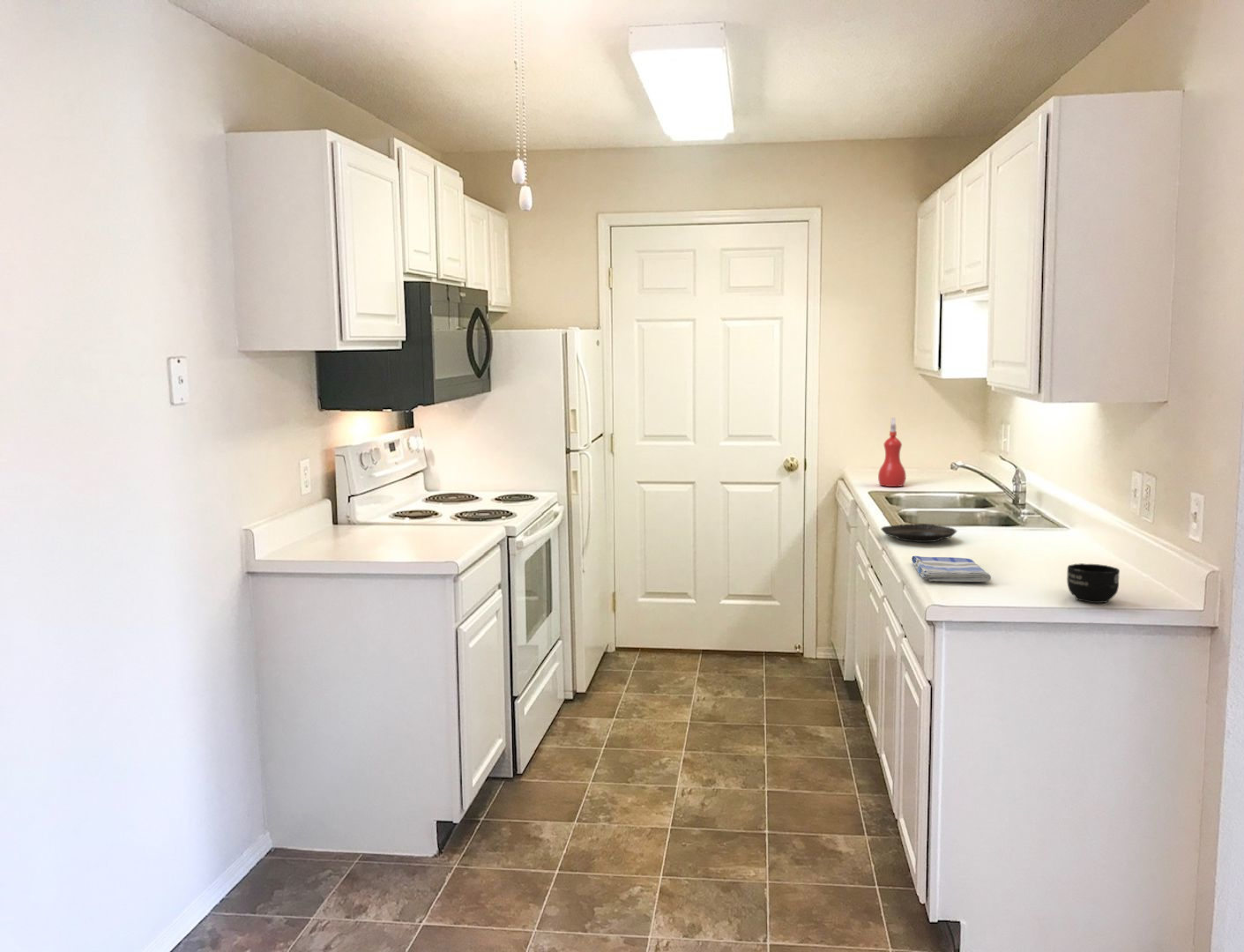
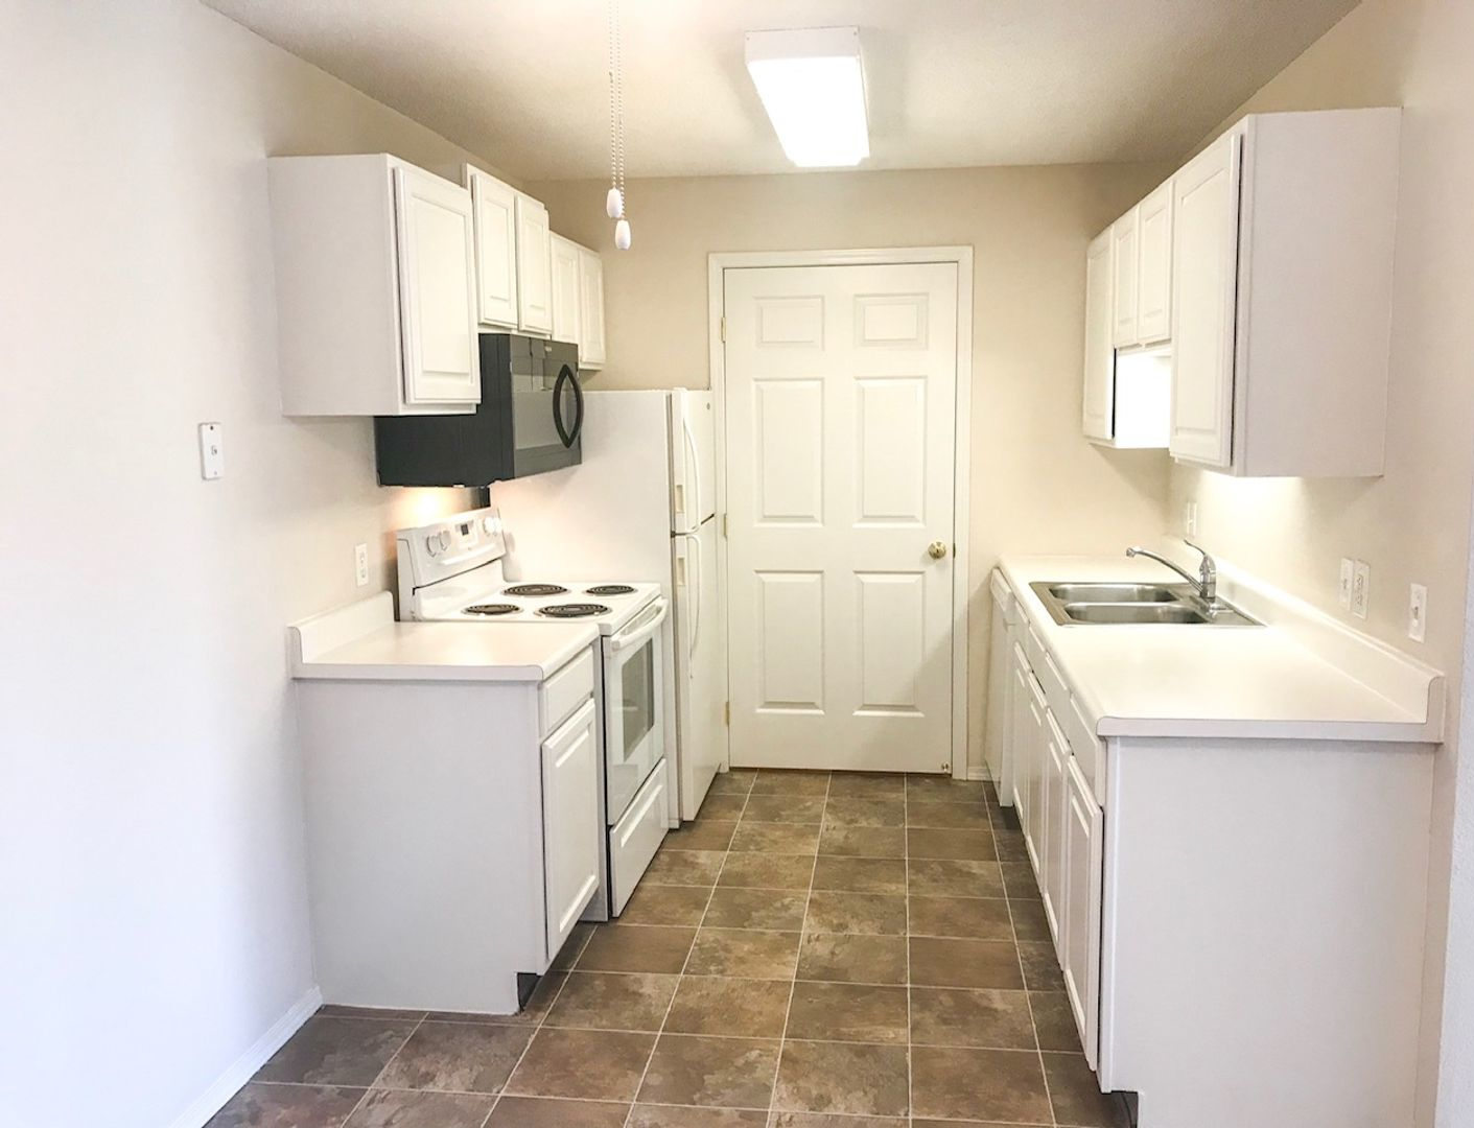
- spray bottle [877,417,906,487]
- mug [1066,562,1121,604]
- tart tin [880,523,957,543]
- dish towel [911,555,992,583]
